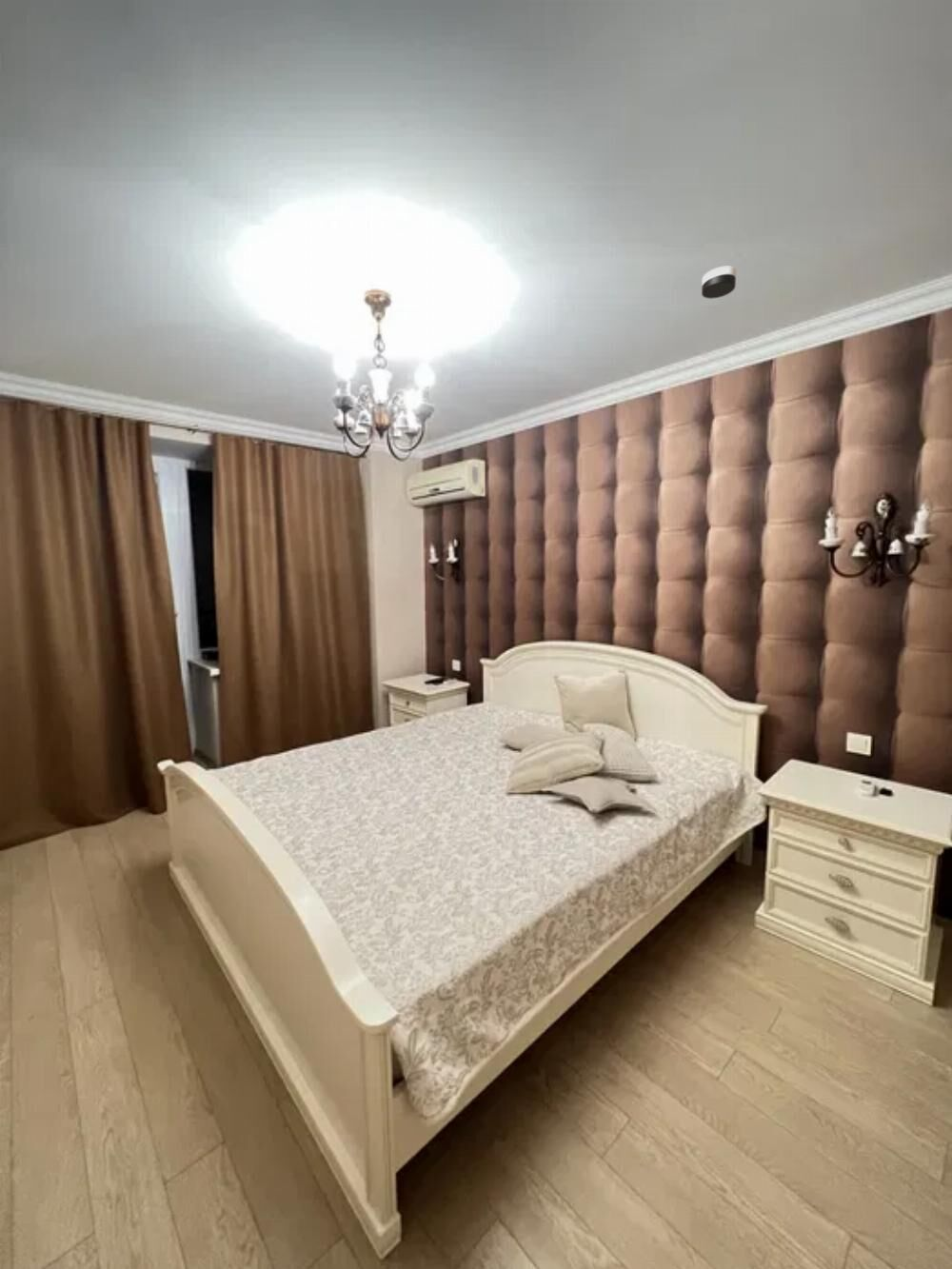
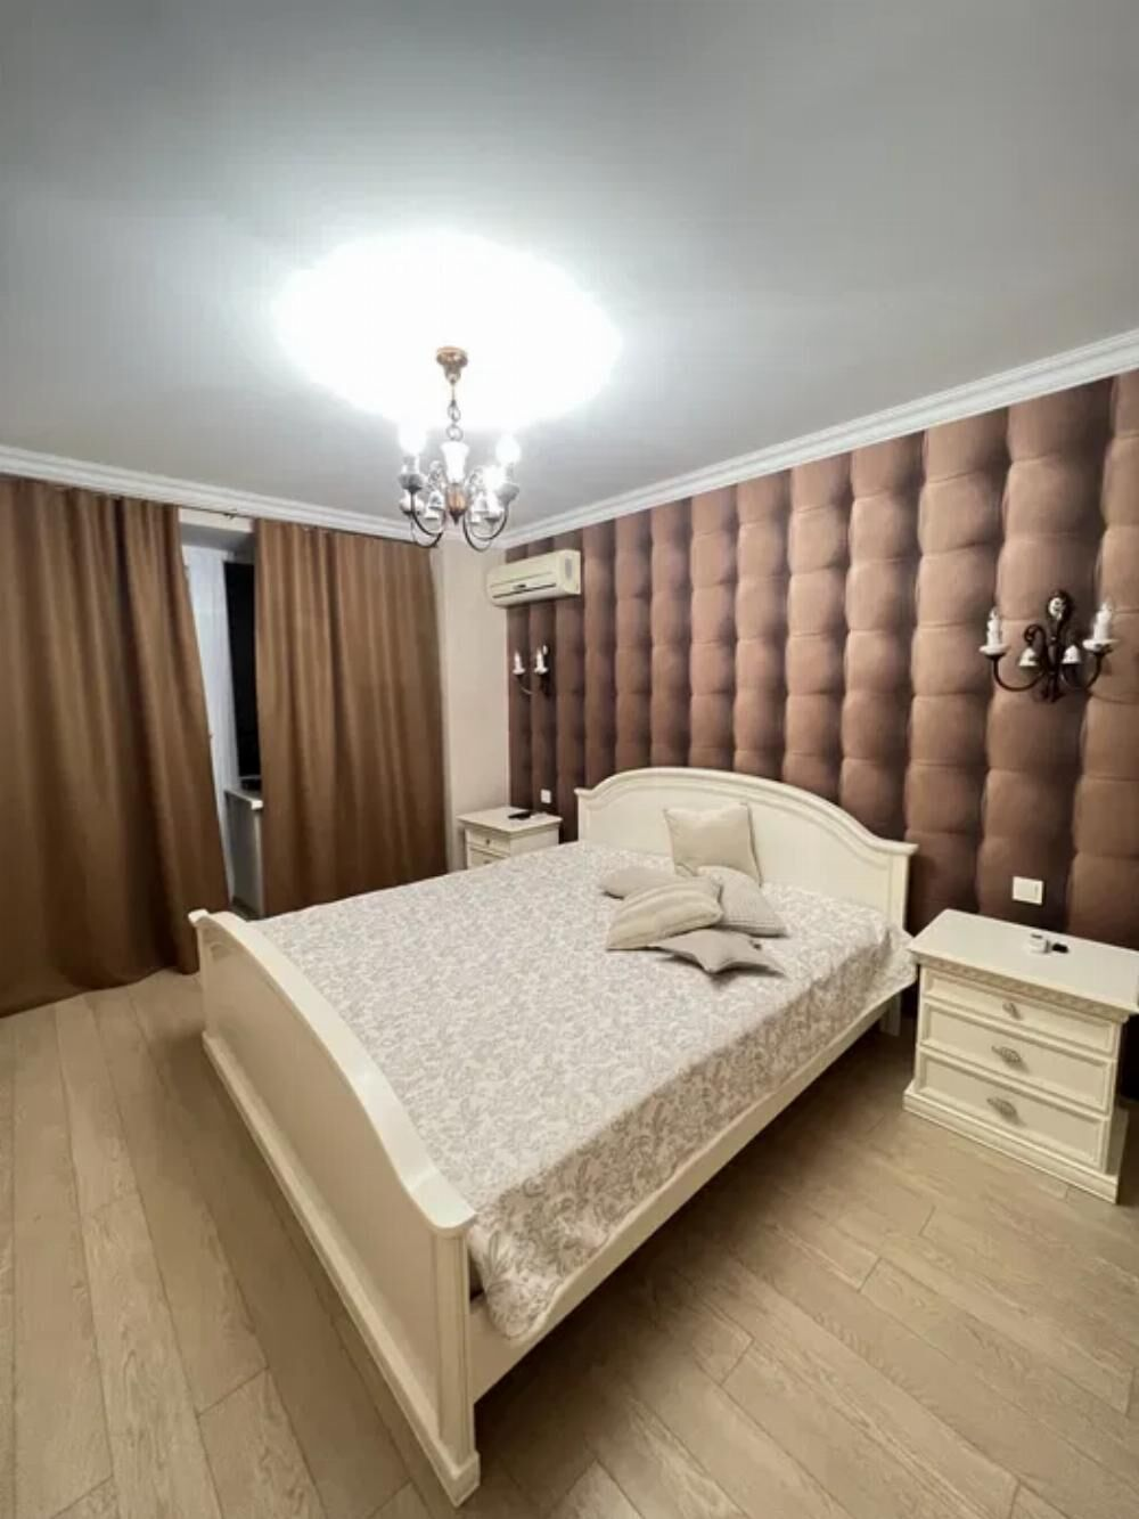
- smoke detector [701,266,737,300]
